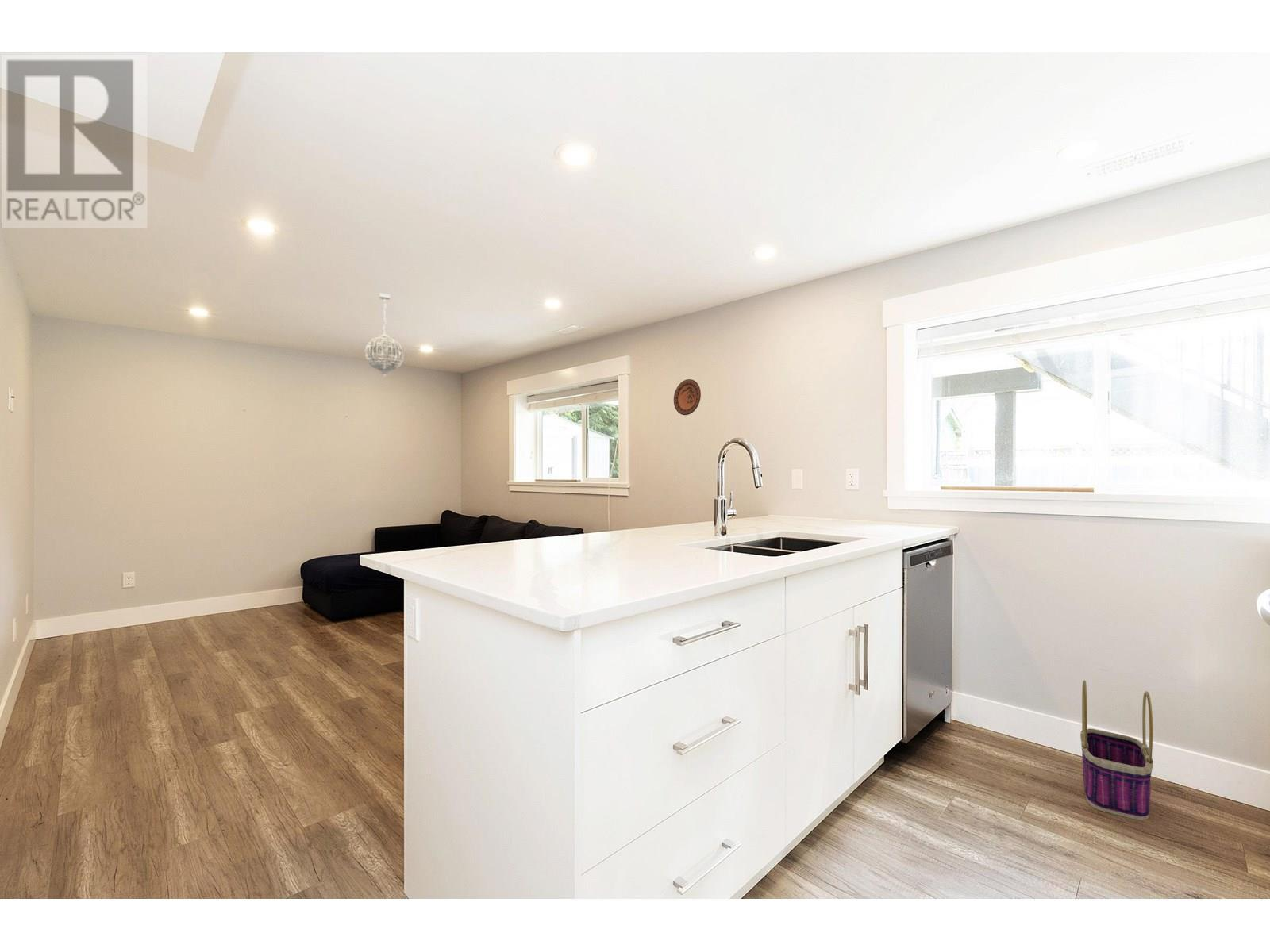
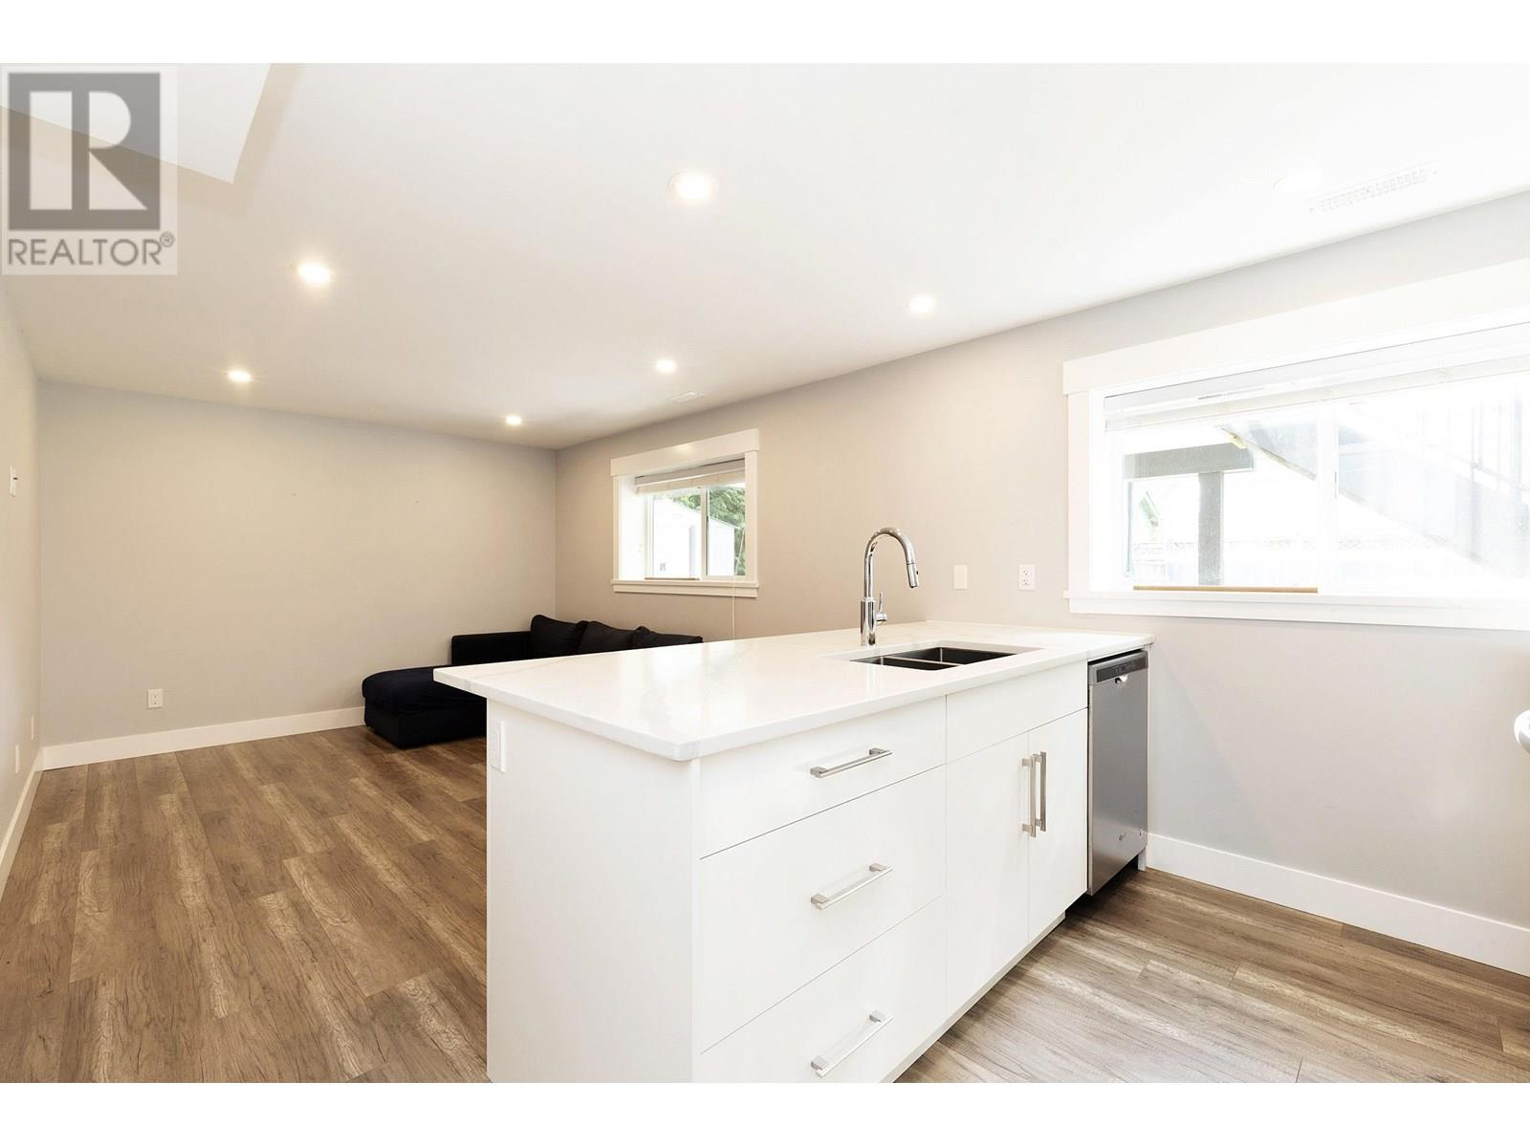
- basket [1079,680,1154,821]
- decorative plate [673,378,702,416]
- pendant light [364,293,405,378]
